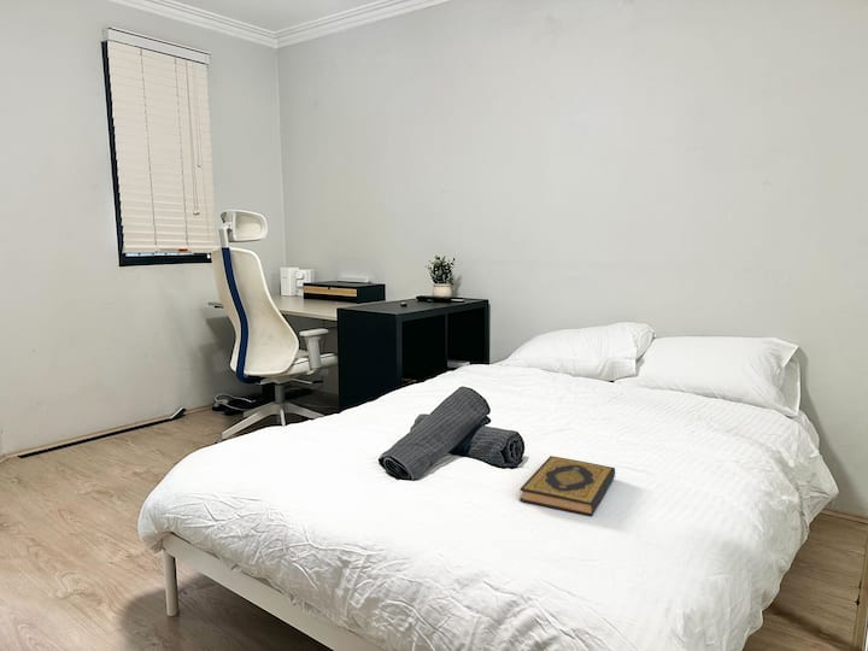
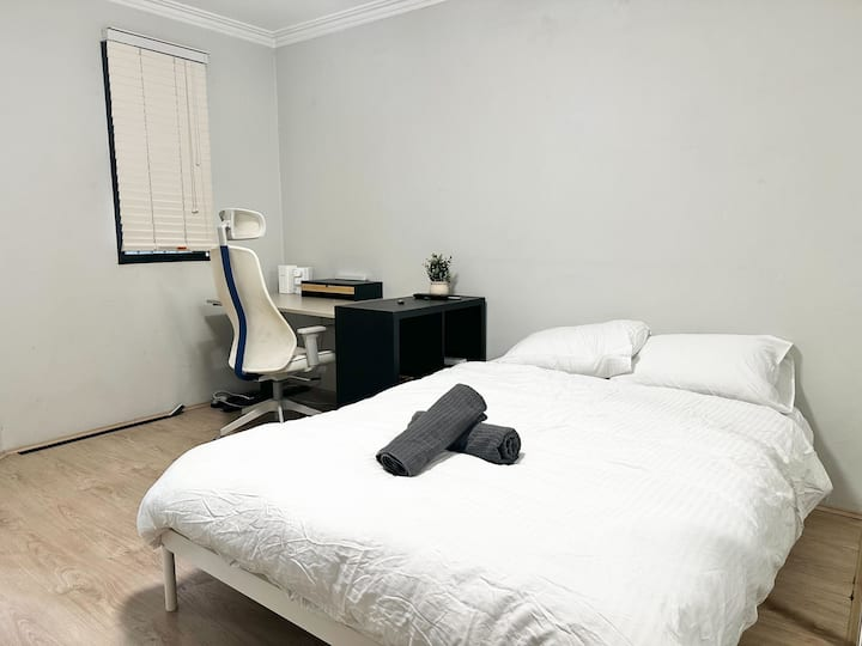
- hardback book [518,454,616,516]
